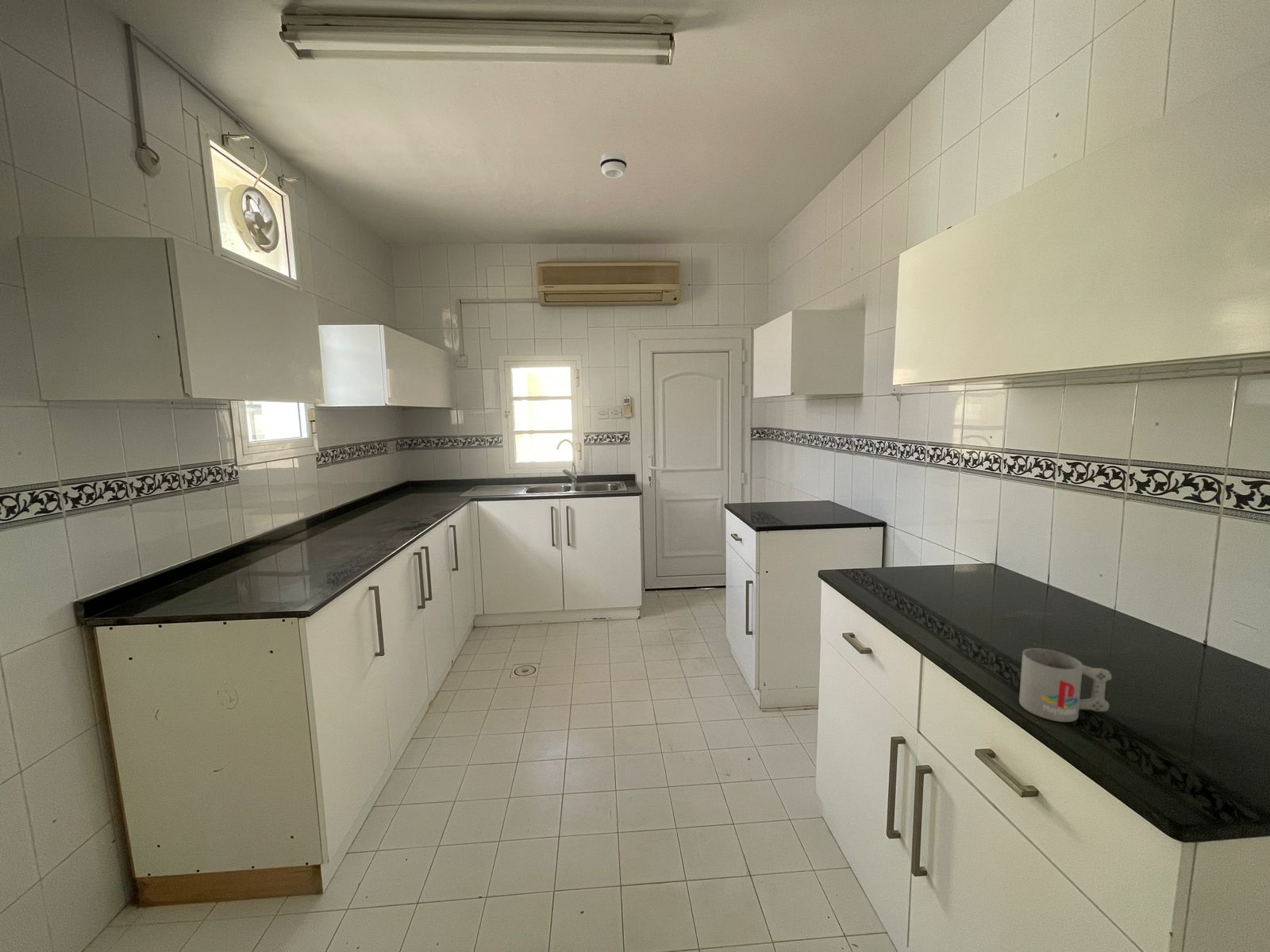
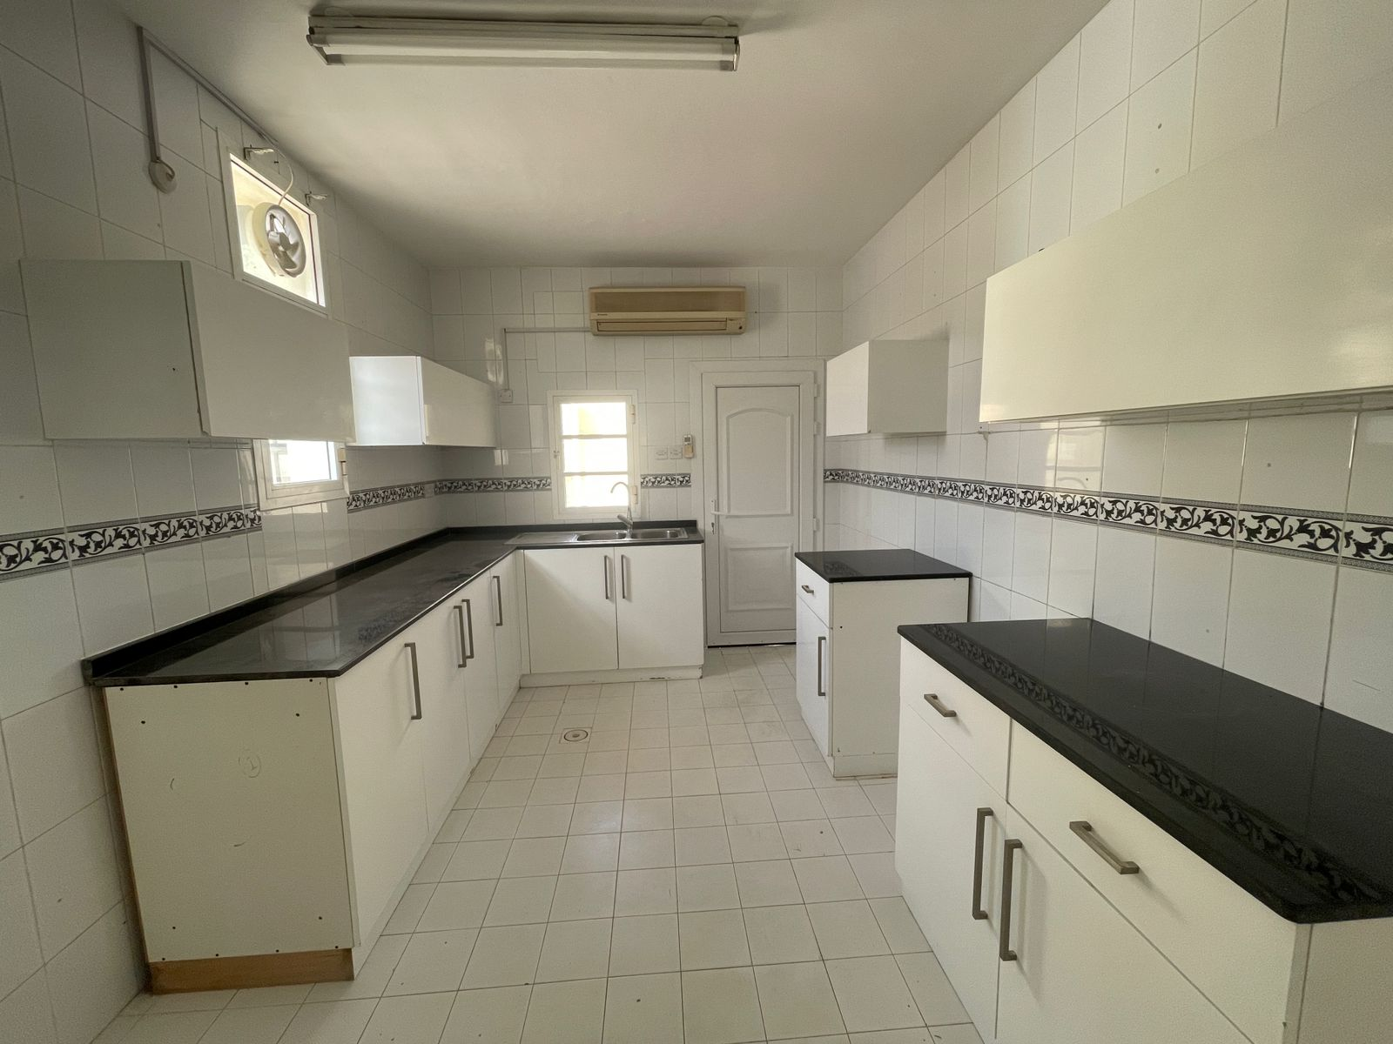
- mug [1018,647,1112,723]
- smoke detector [599,151,628,178]
